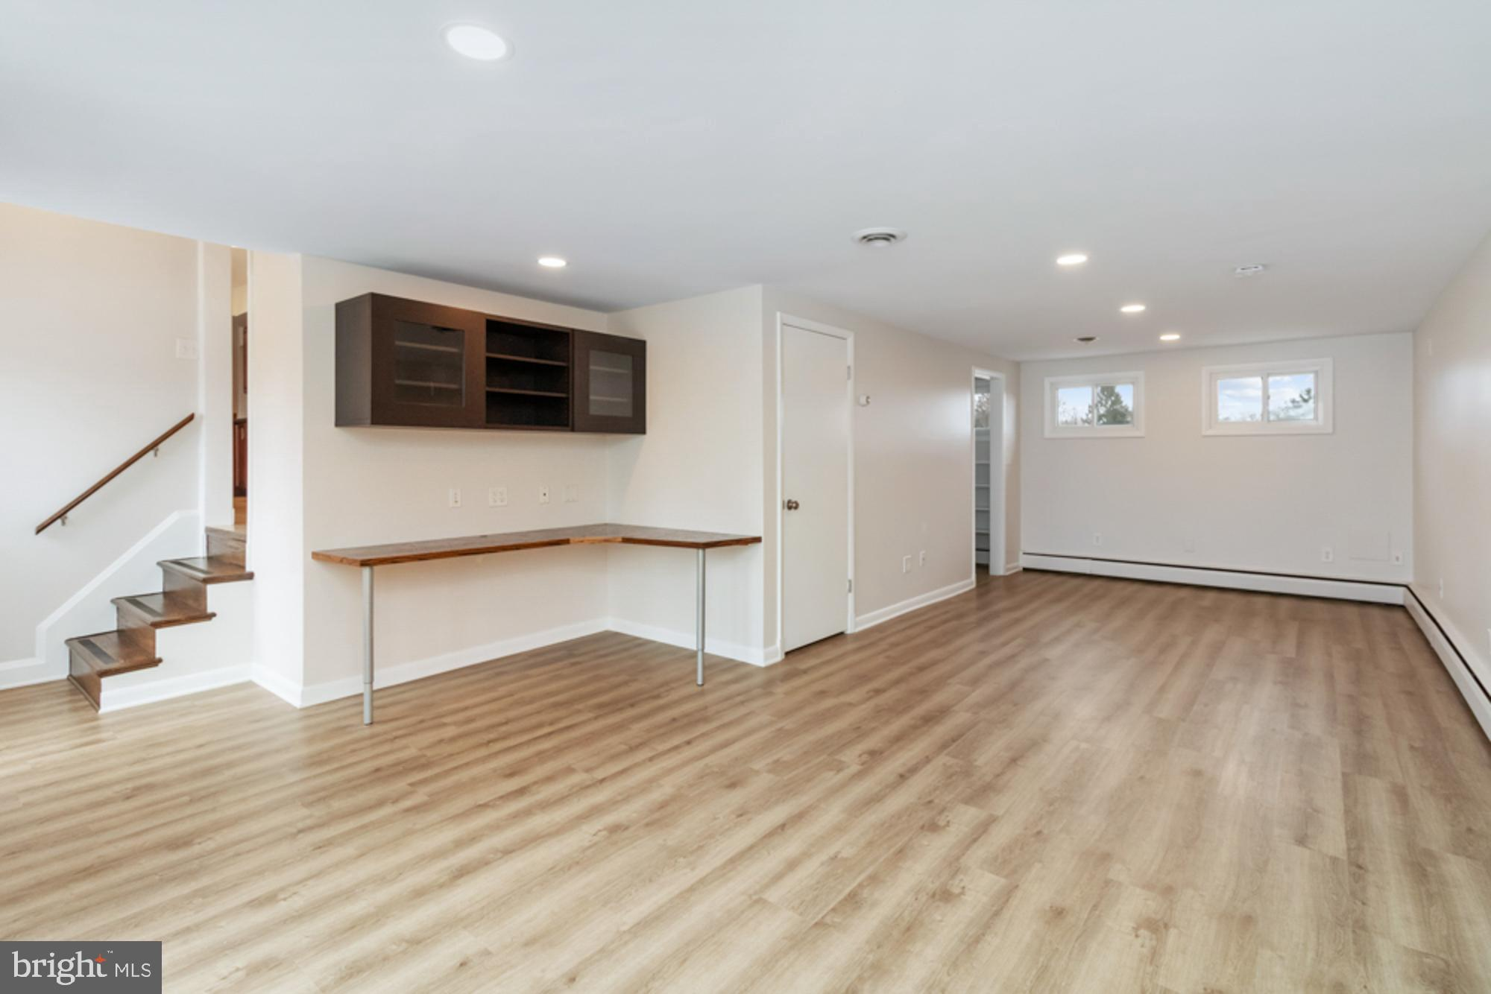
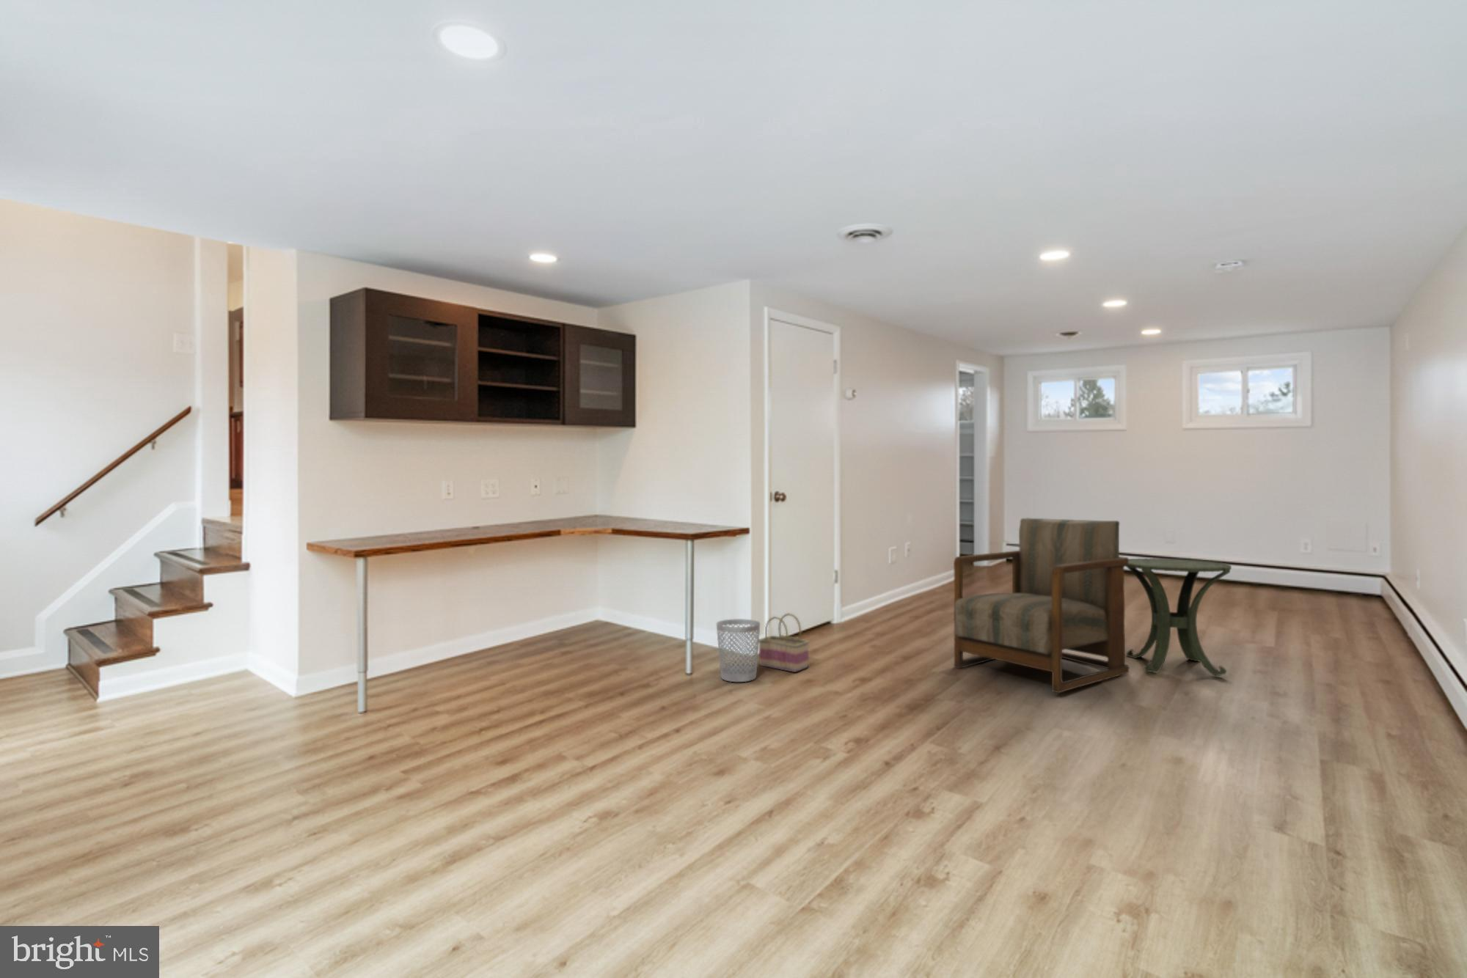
+ basket [759,612,810,673]
+ armchair [953,517,1131,694]
+ wastebasket [716,618,761,682]
+ side table [1124,557,1232,677]
